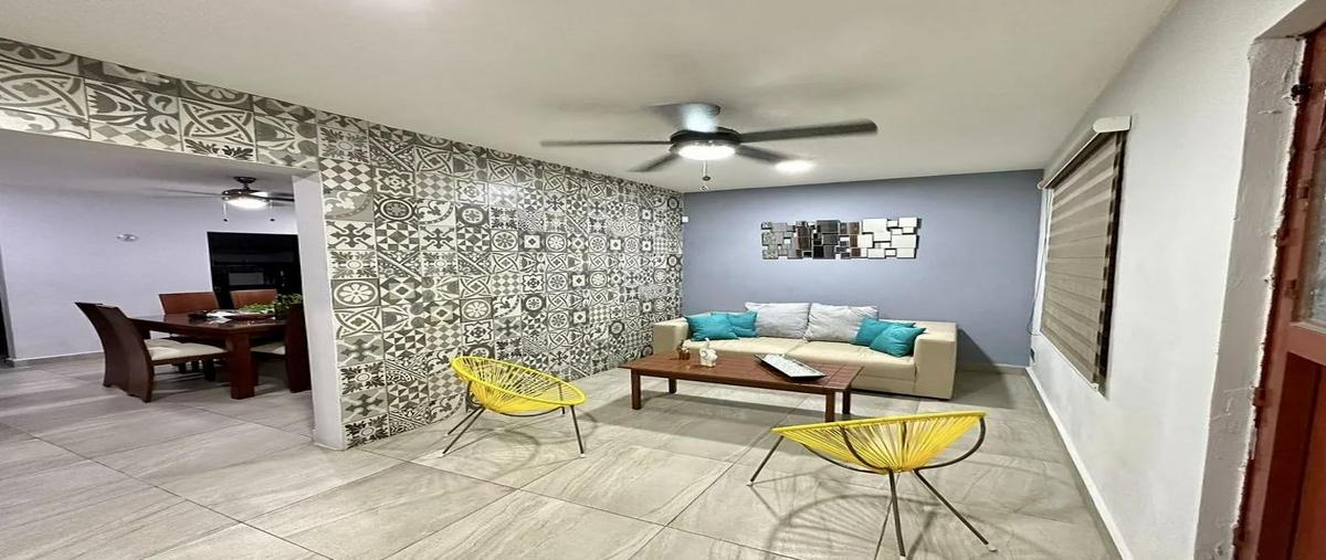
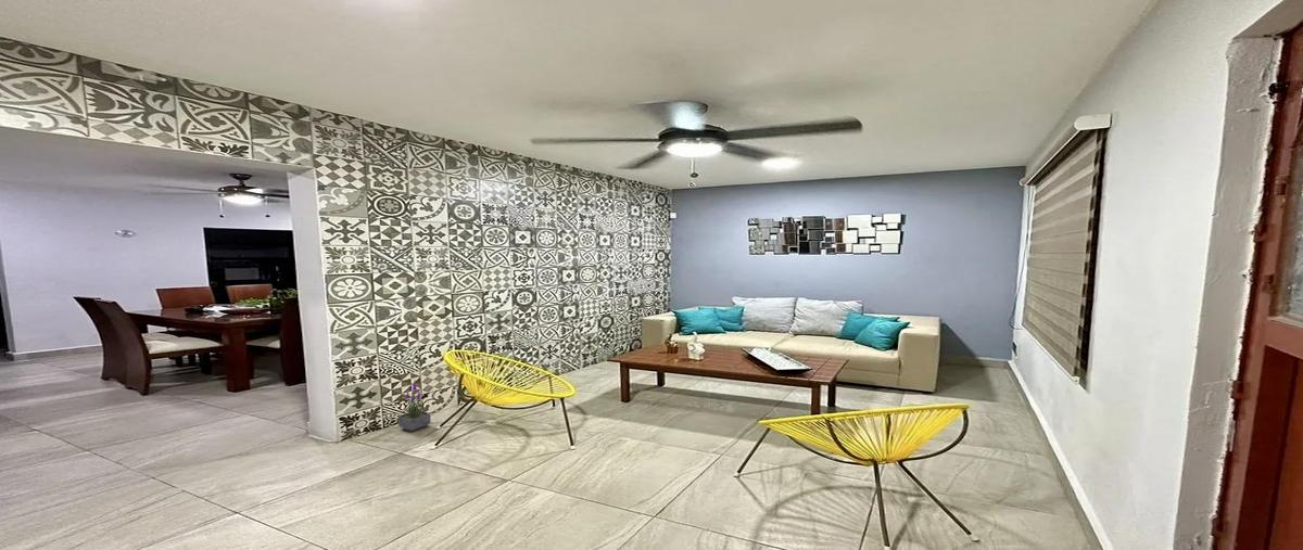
+ potted plant [397,379,431,433]
